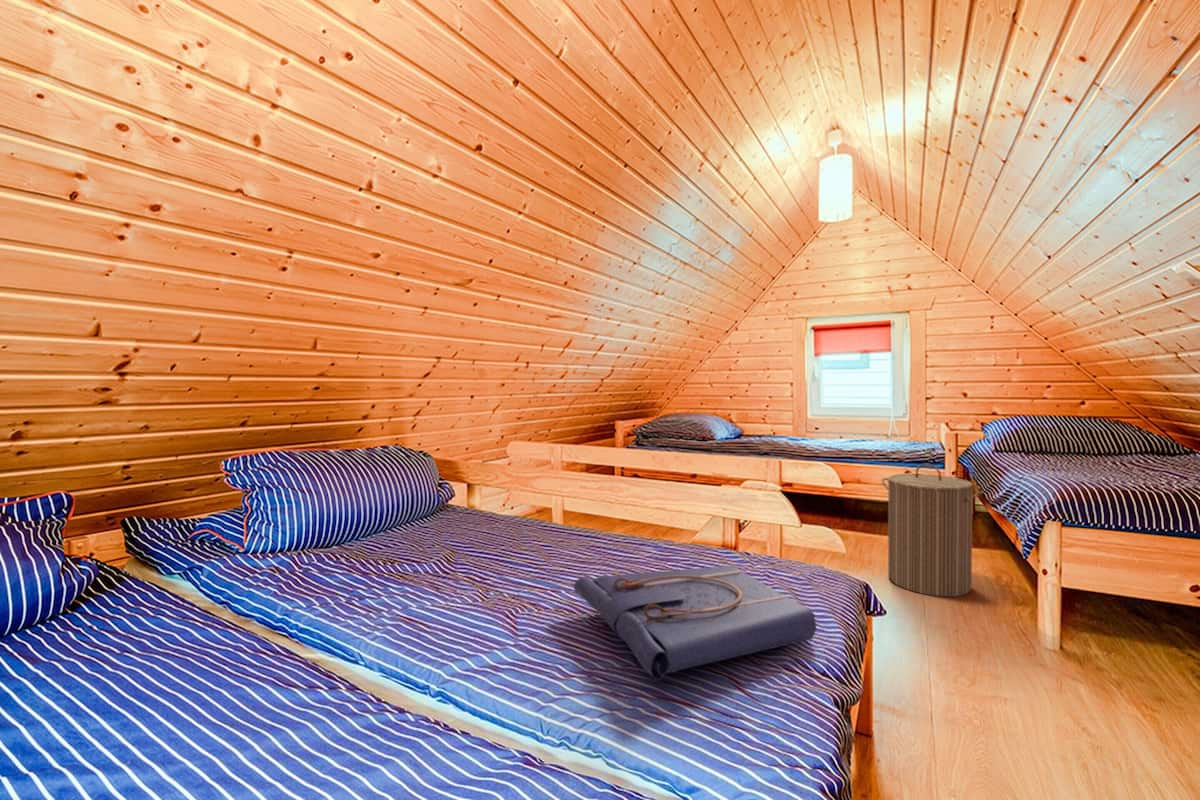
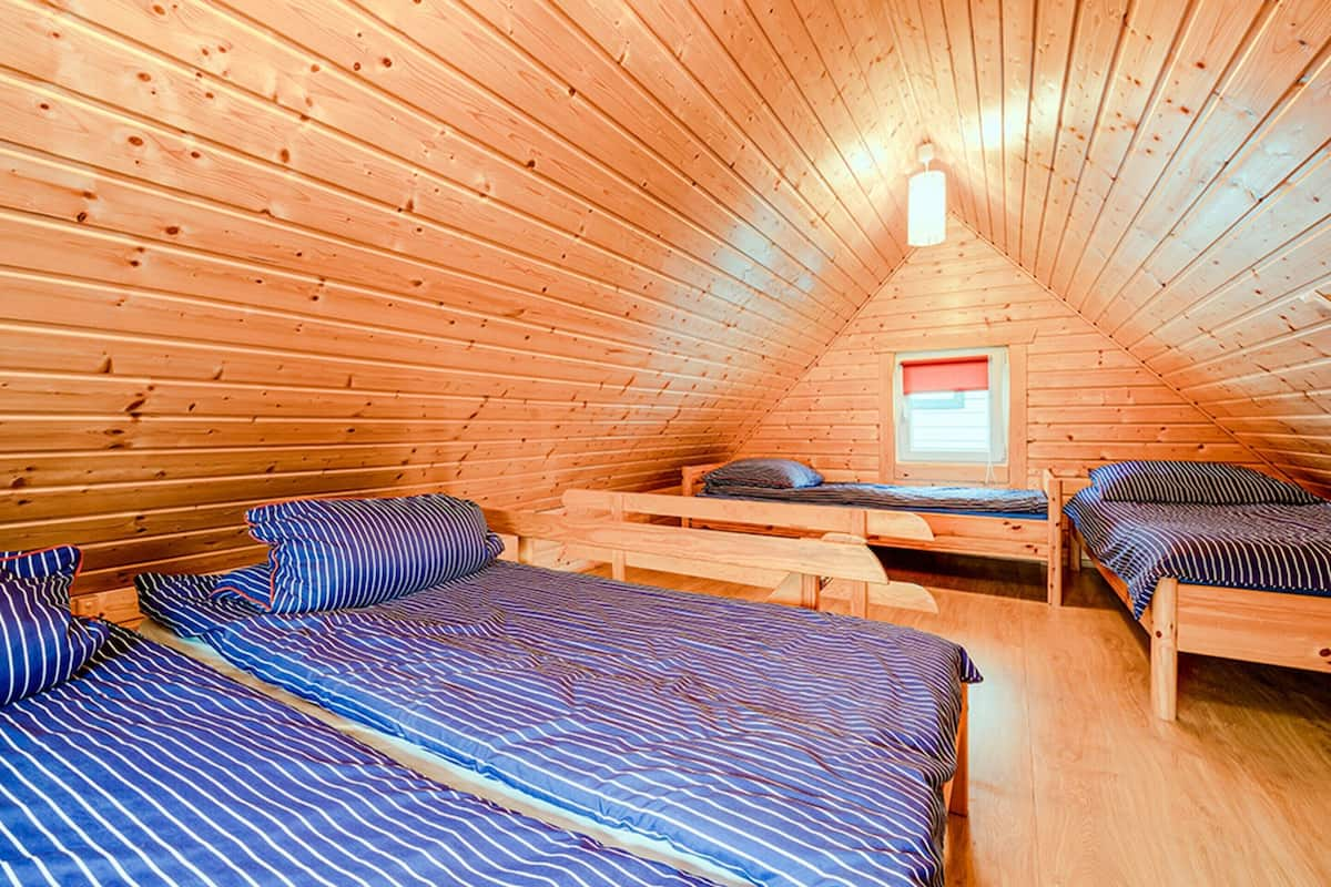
- tote bag [573,565,818,682]
- laundry hamper [881,463,984,598]
